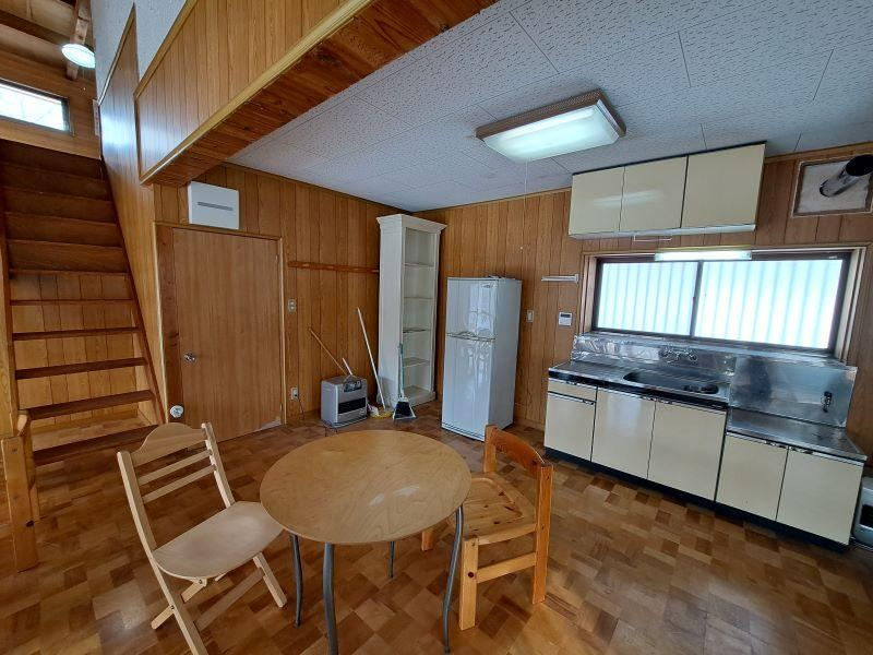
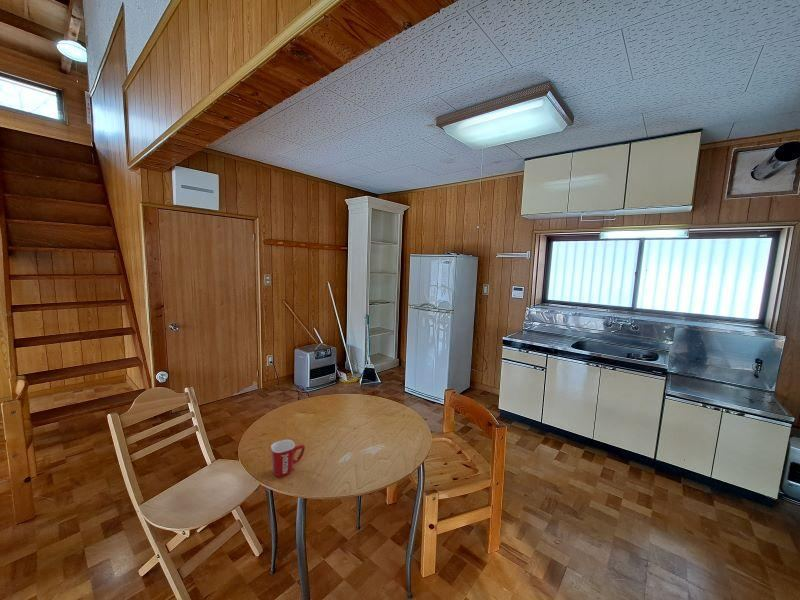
+ mug [270,439,306,478]
